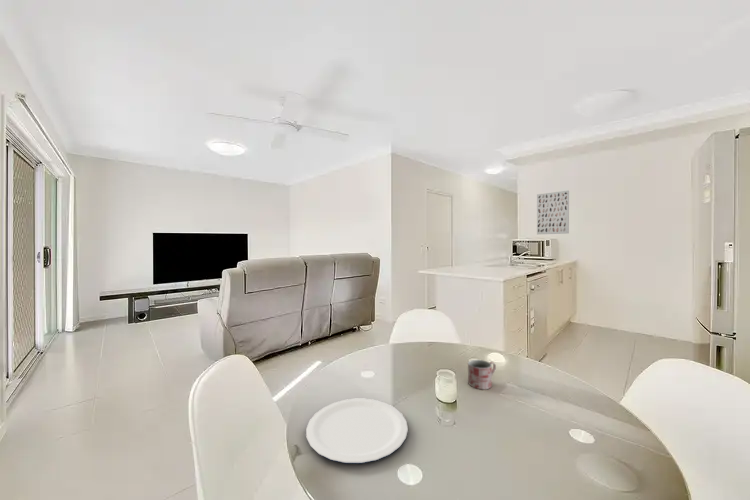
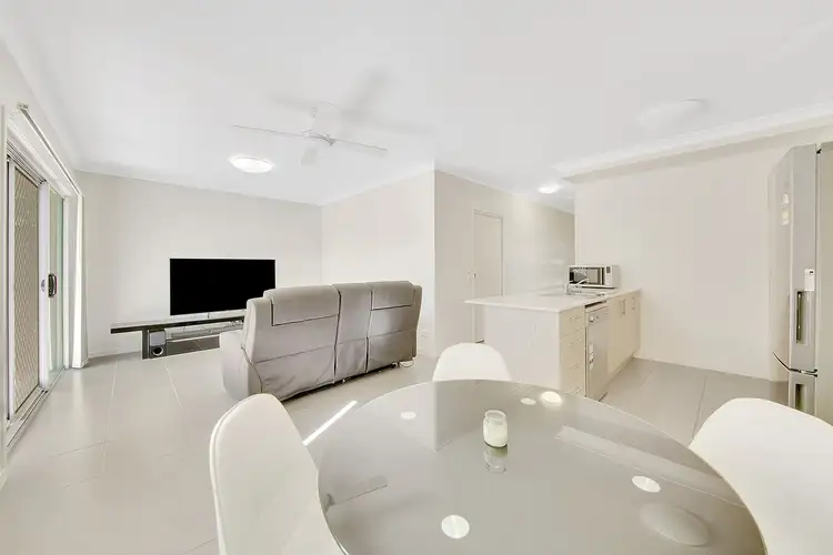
- plate [305,398,409,464]
- wall art [536,190,570,235]
- mug [467,359,497,390]
